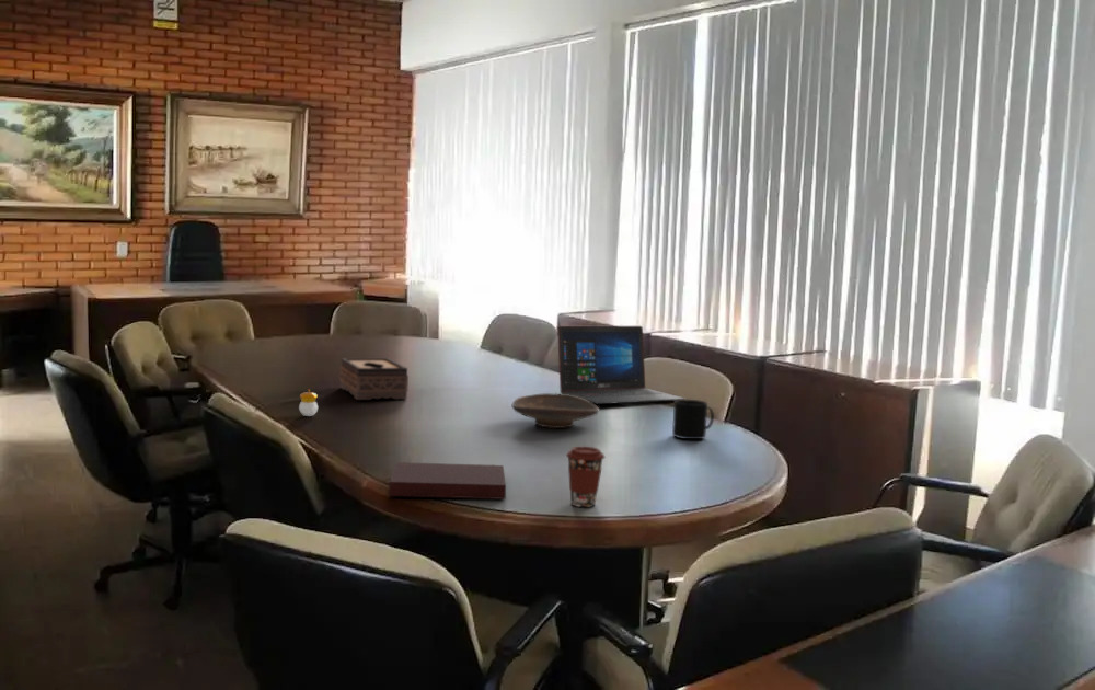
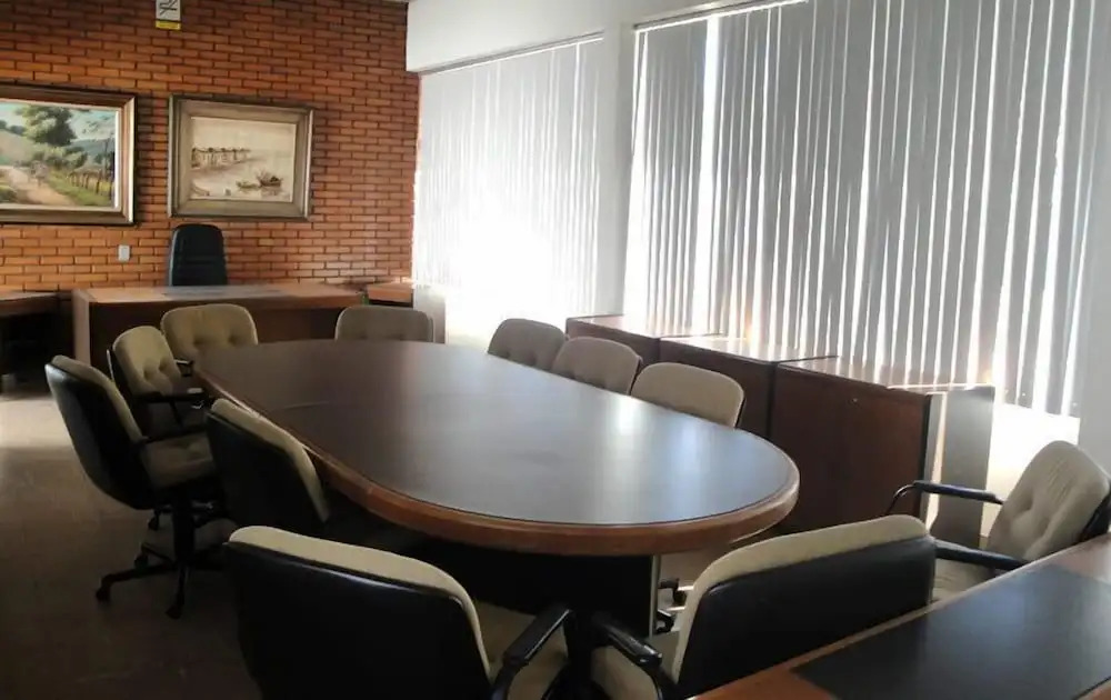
- candle [298,388,319,417]
- laptop [556,325,685,405]
- mug [671,399,715,440]
- coffee cup [565,446,606,508]
- decorative bowl [511,392,600,429]
- tissue box [339,357,410,401]
- notebook [388,461,507,501]
